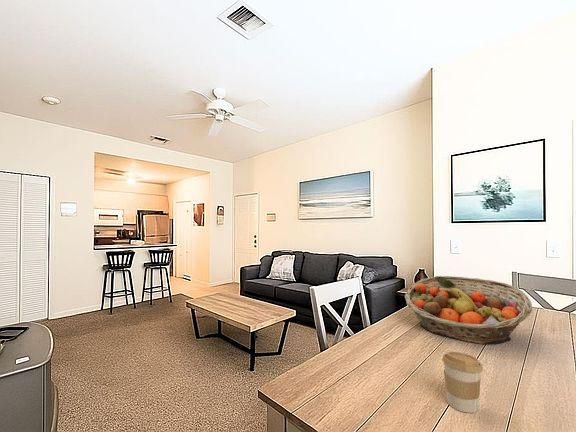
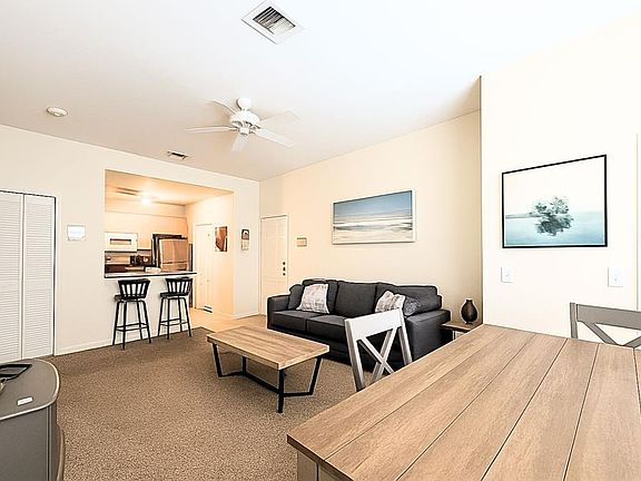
- fruit basket [404,275,533,345]
- coffee cup [441,351,484,414]
